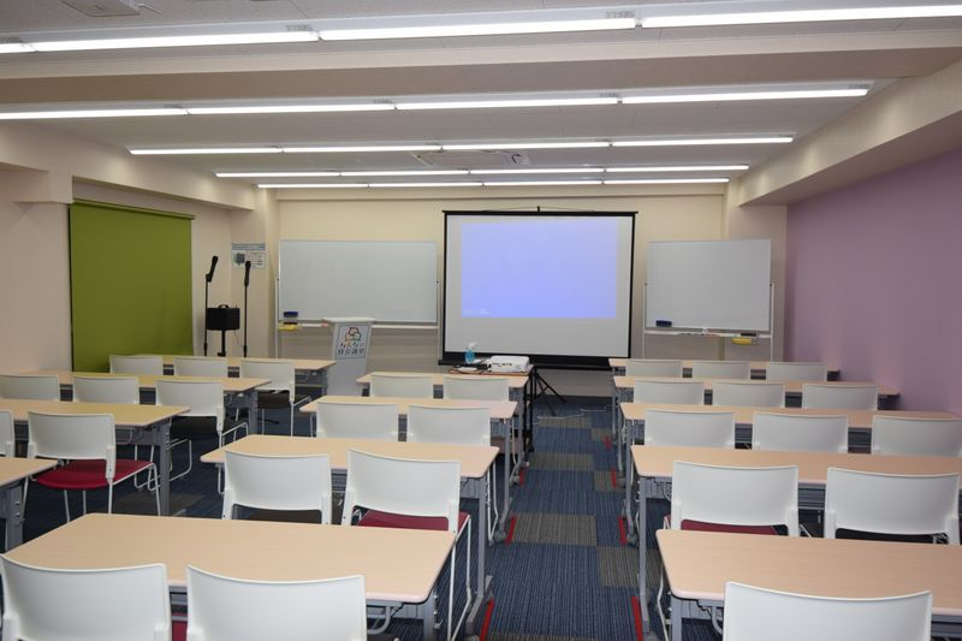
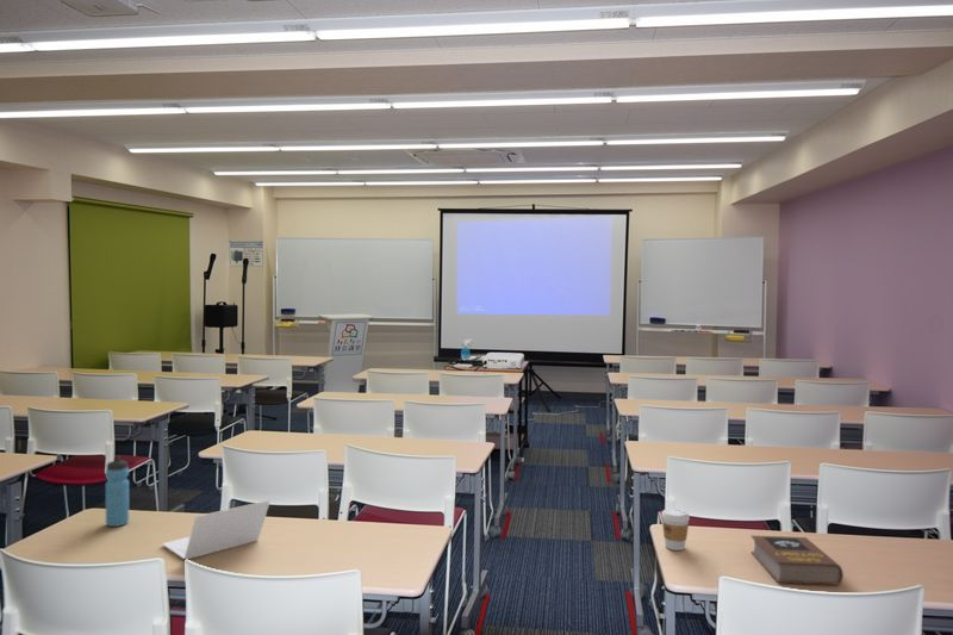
+ coffee cup [660,508,691,552]
+ book [749,535,845,586]
+ water bottle [105,455,130,528]
+ laptop [161,499,272,560]
